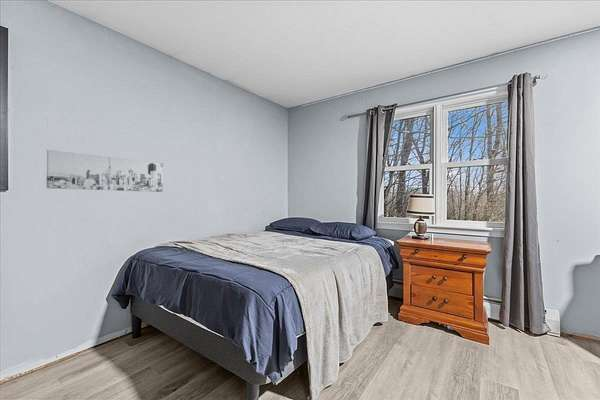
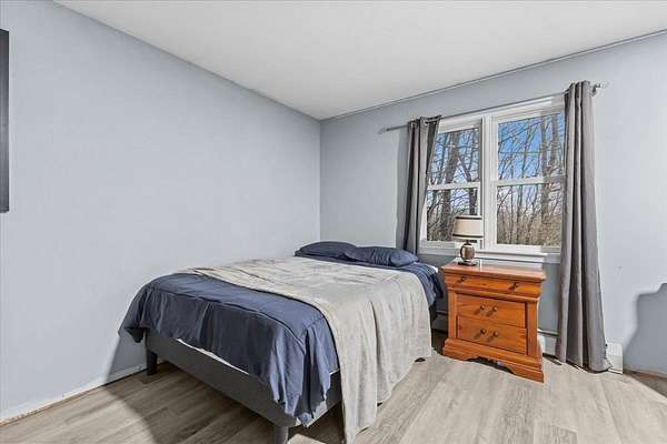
- wall art [46,149,164,193]
